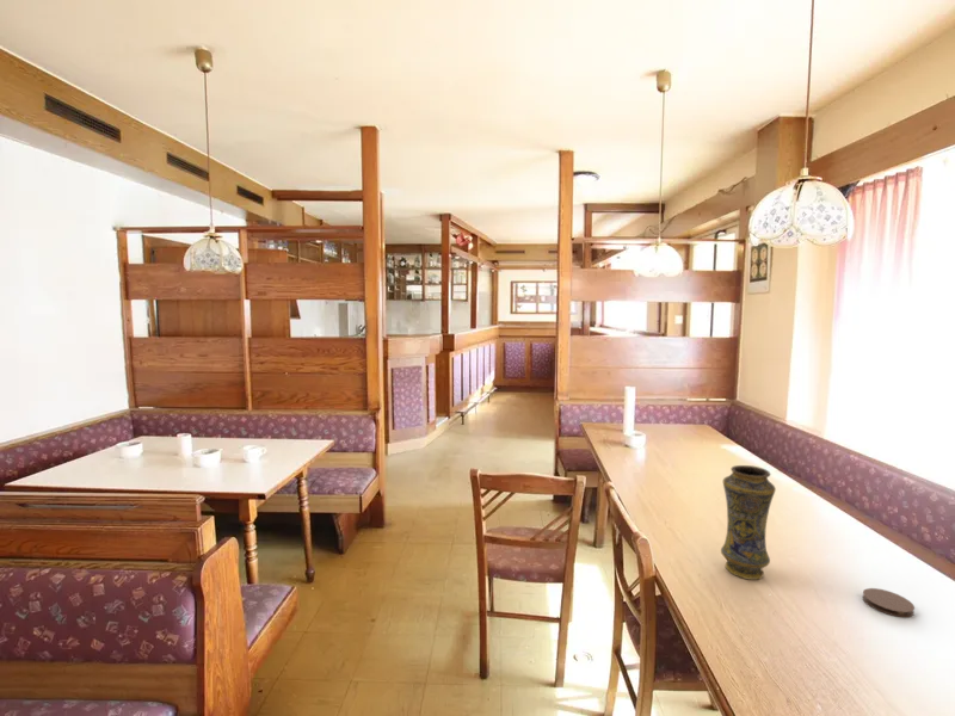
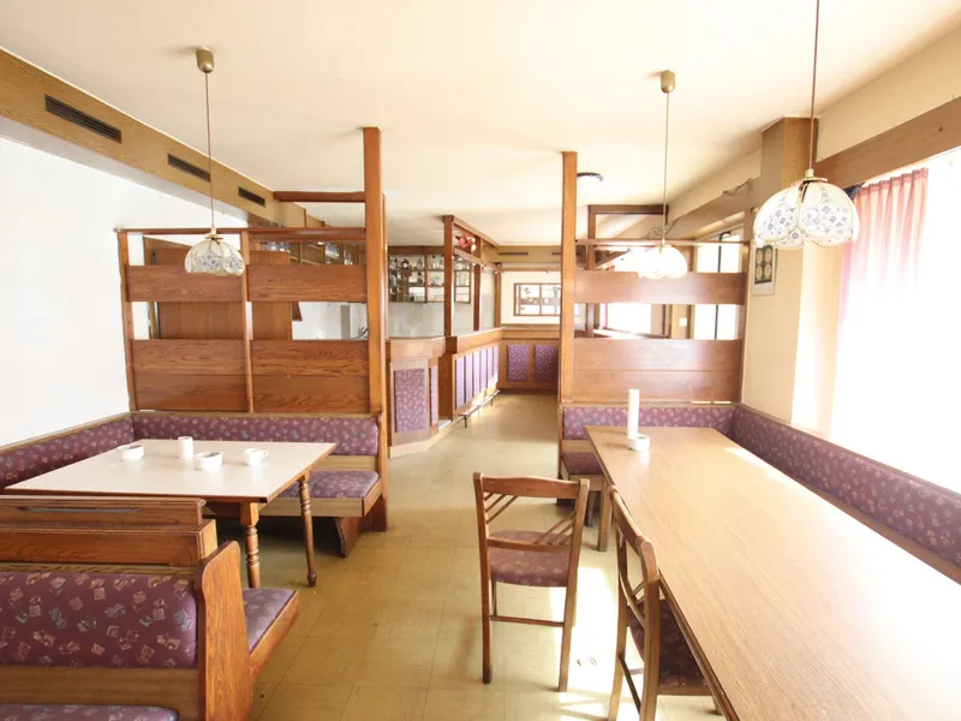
- vase [720,464,777,581]
- coaster [862,587,916,618]
